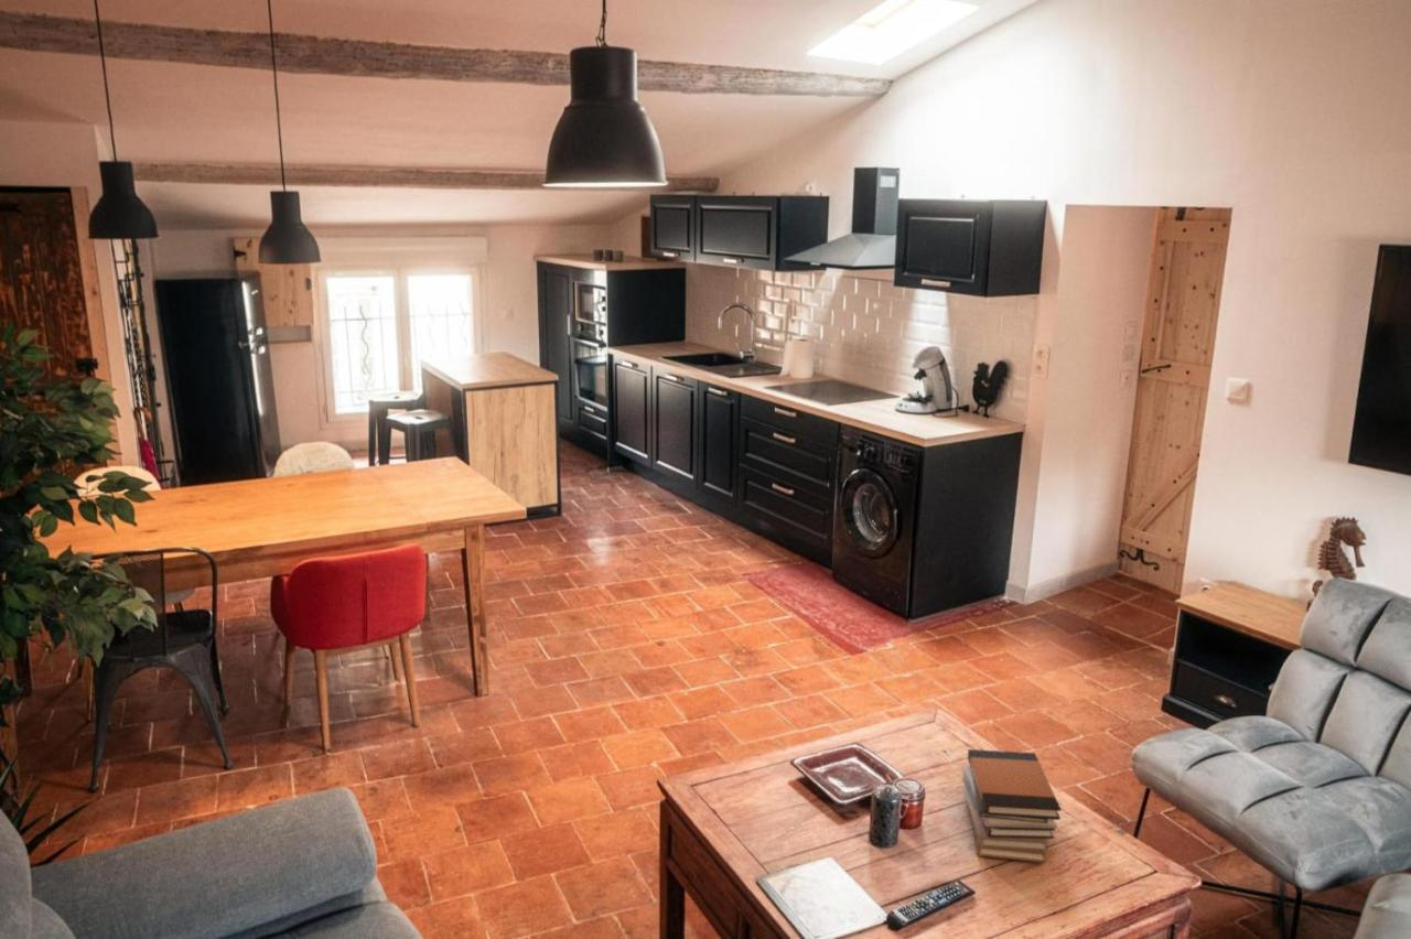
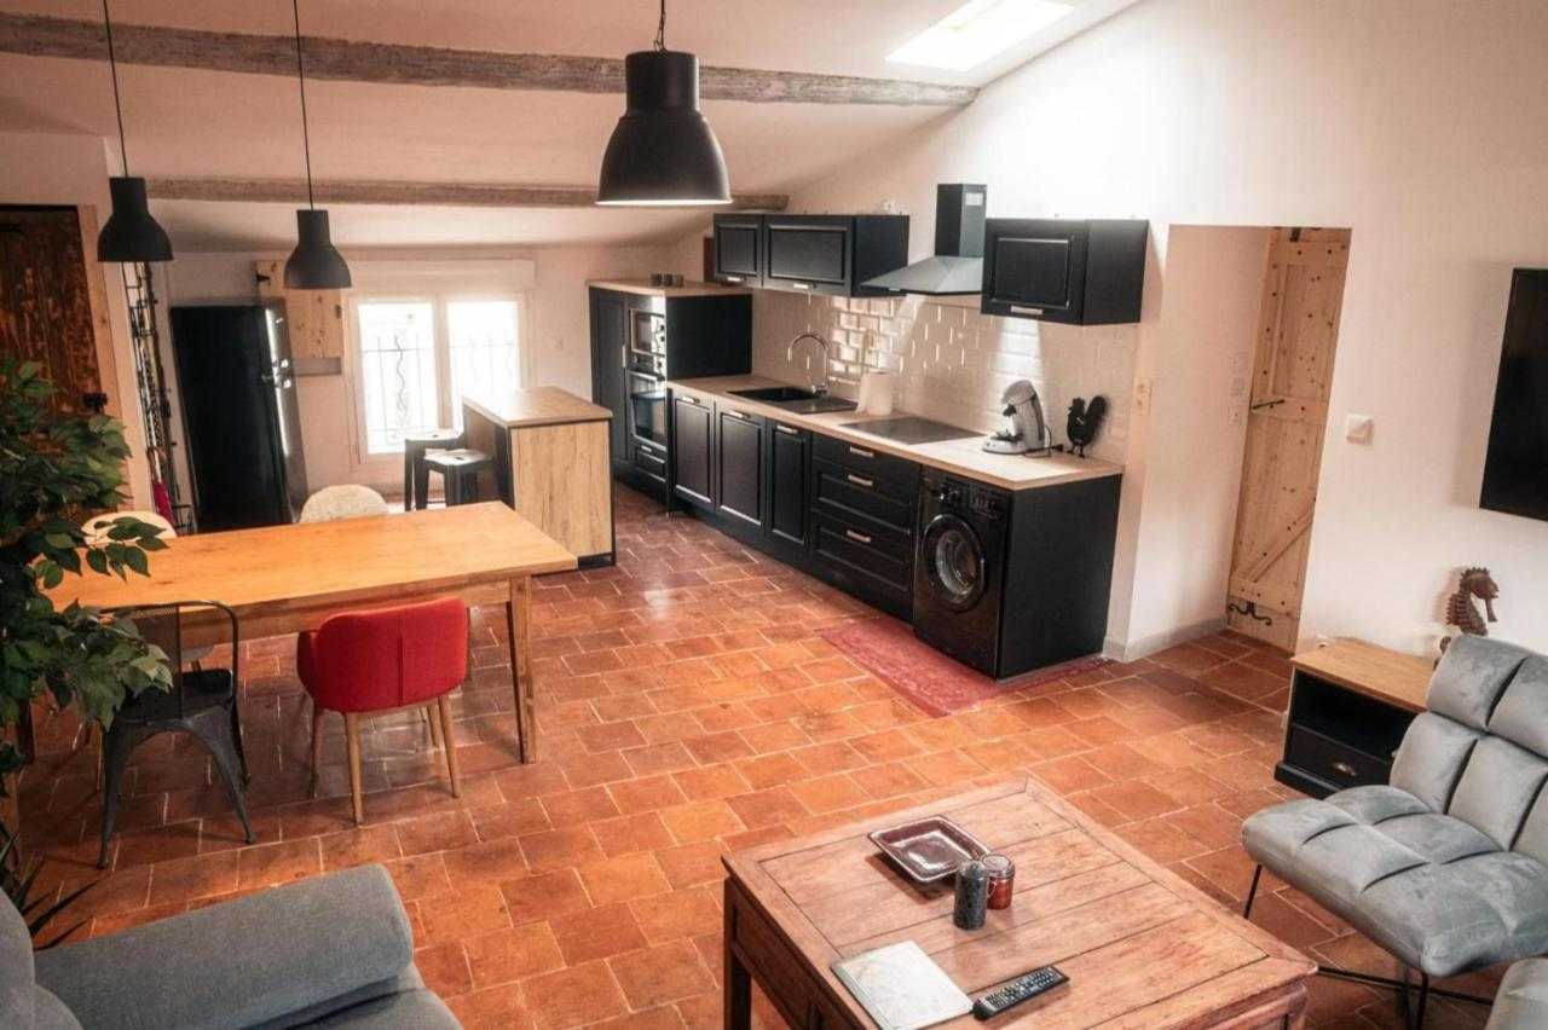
- book stack [961,748,1063,864]
